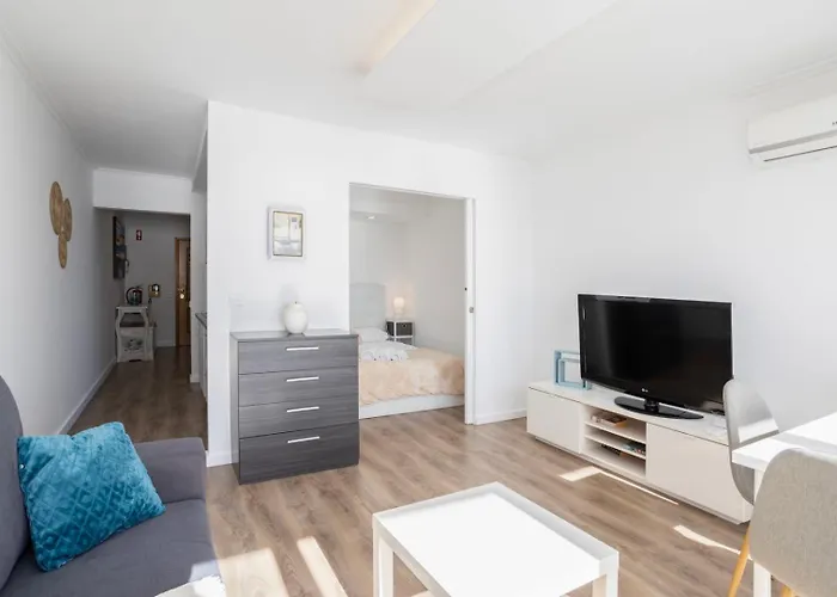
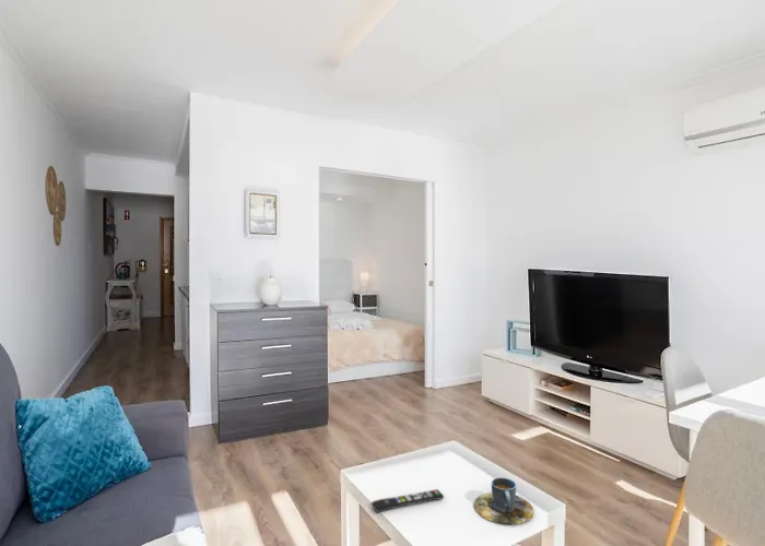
+ cup [472,477,536,525]
+ remote control [370,488,445,513]
